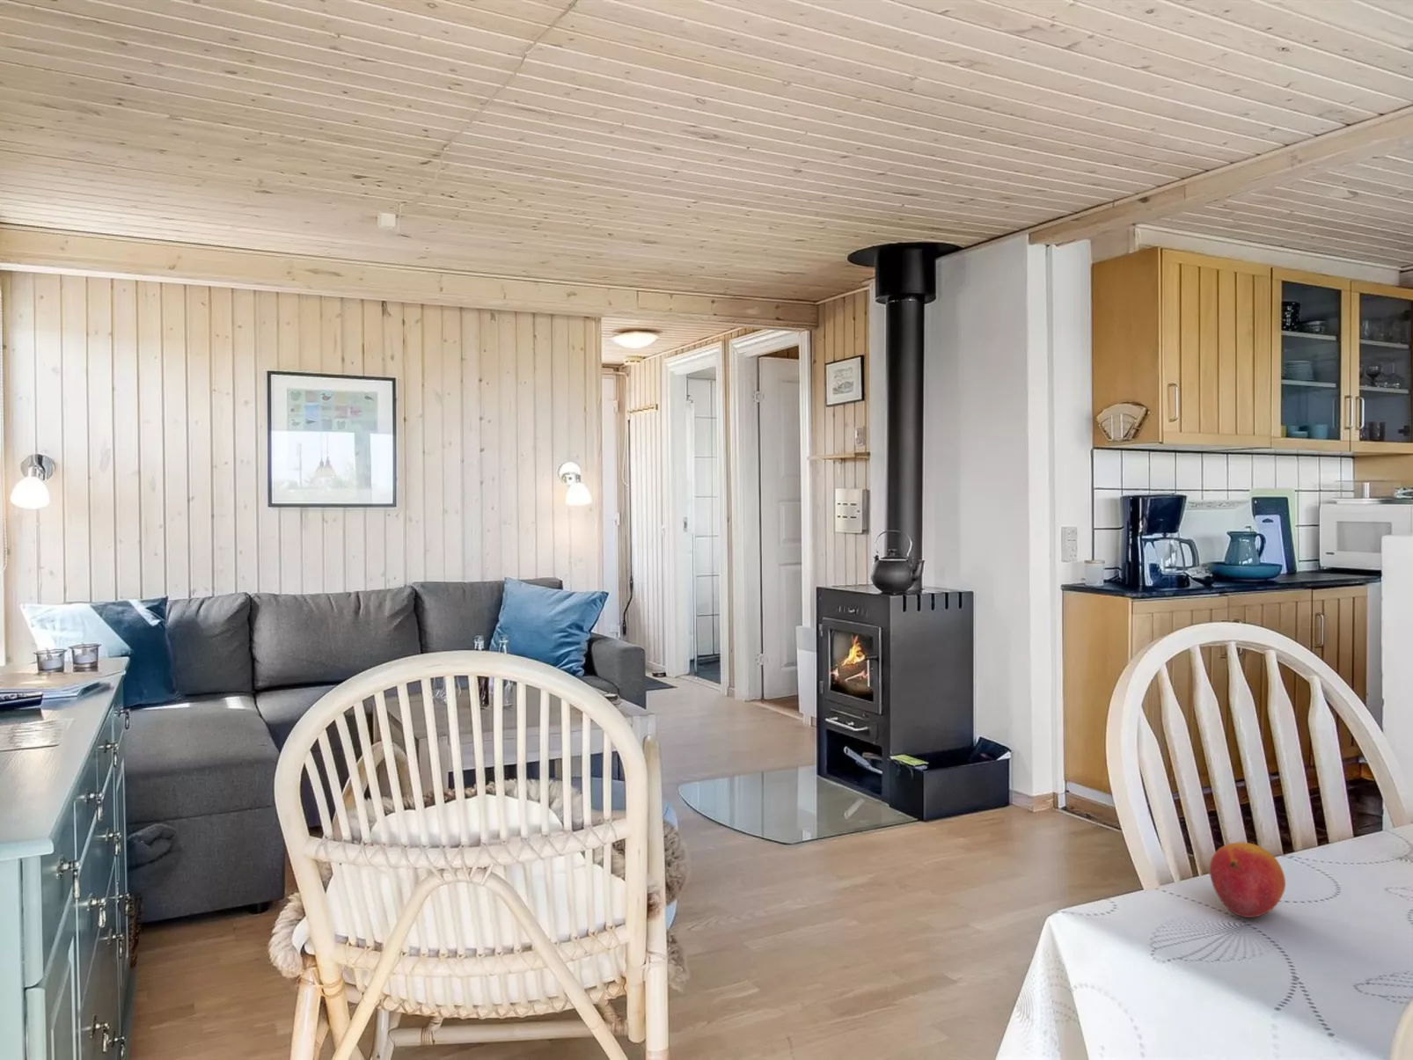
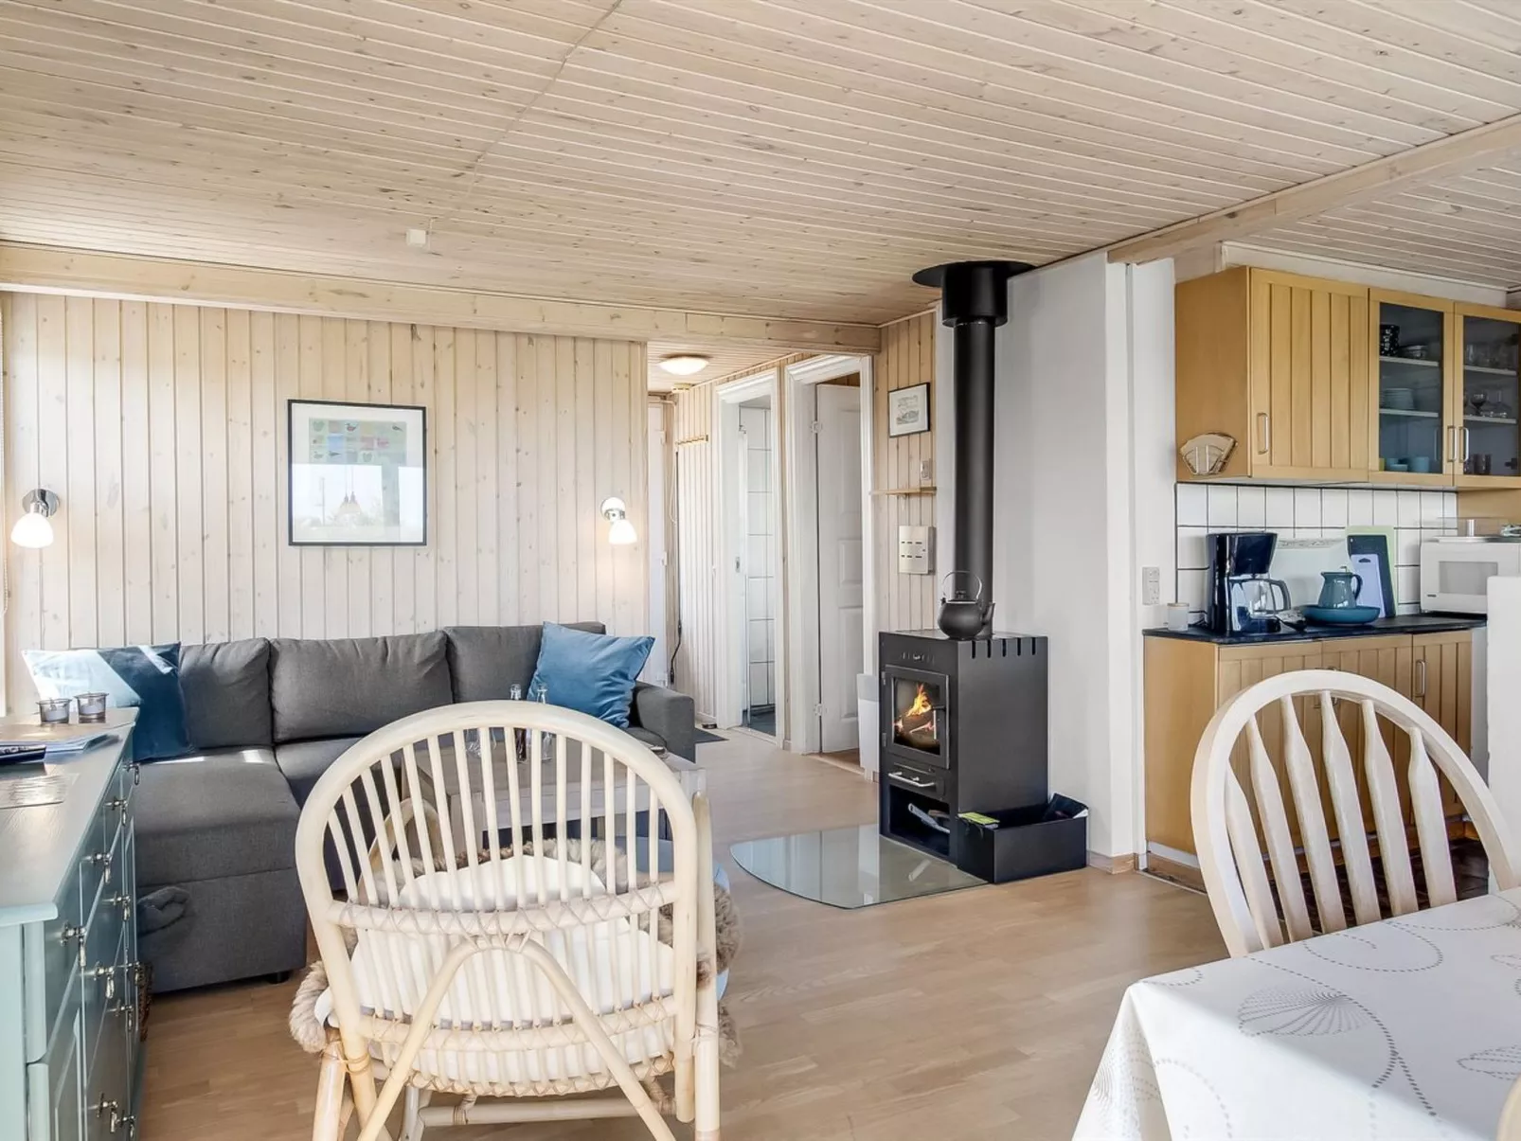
- fruit [1209,842,1286,919]
